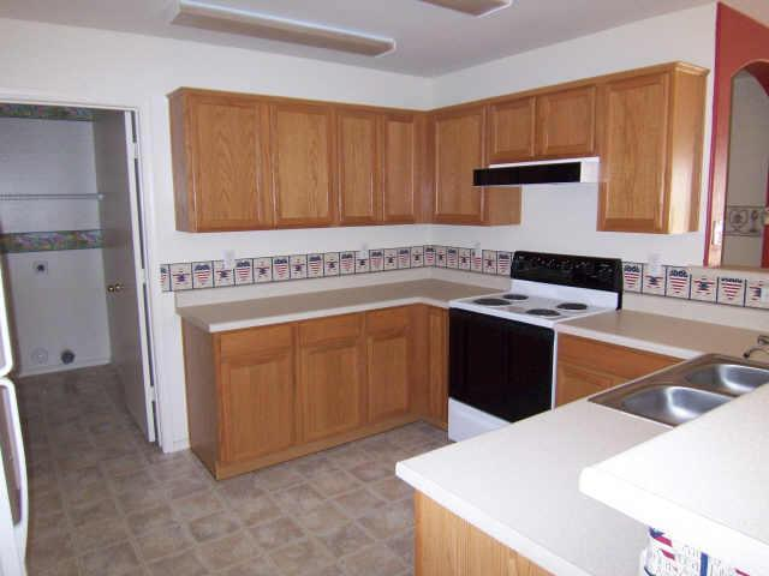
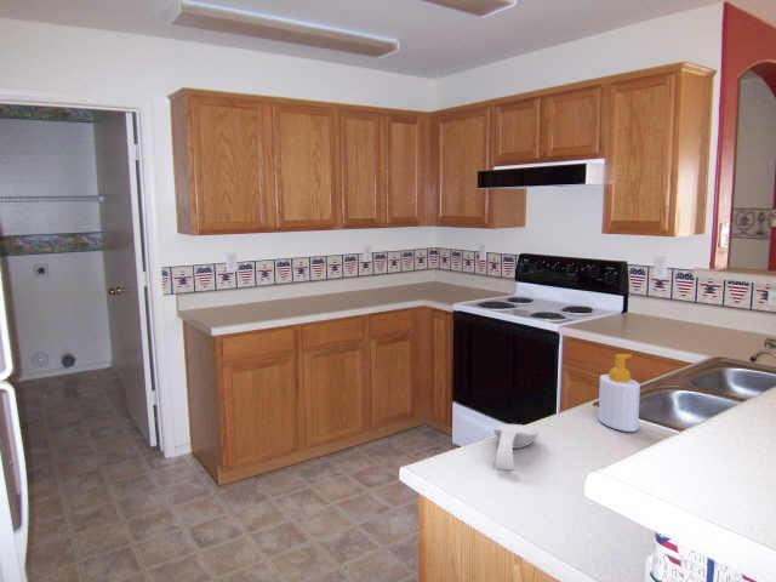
+ soap bottle [598,353,641,433]
+ spoon rest [492,423,540,472]
